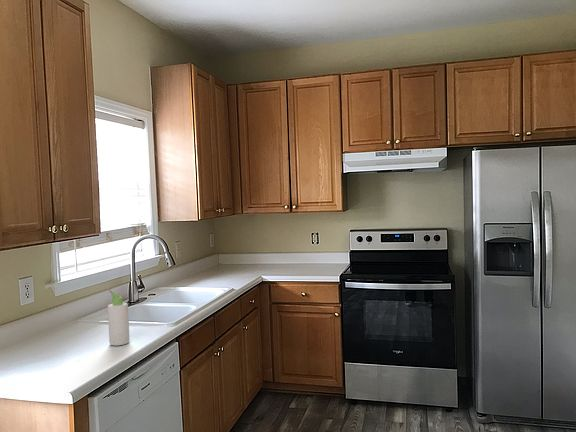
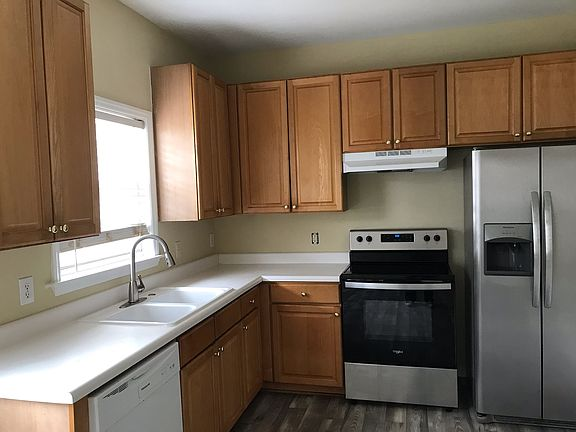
- bottle [107,288,131,347]
